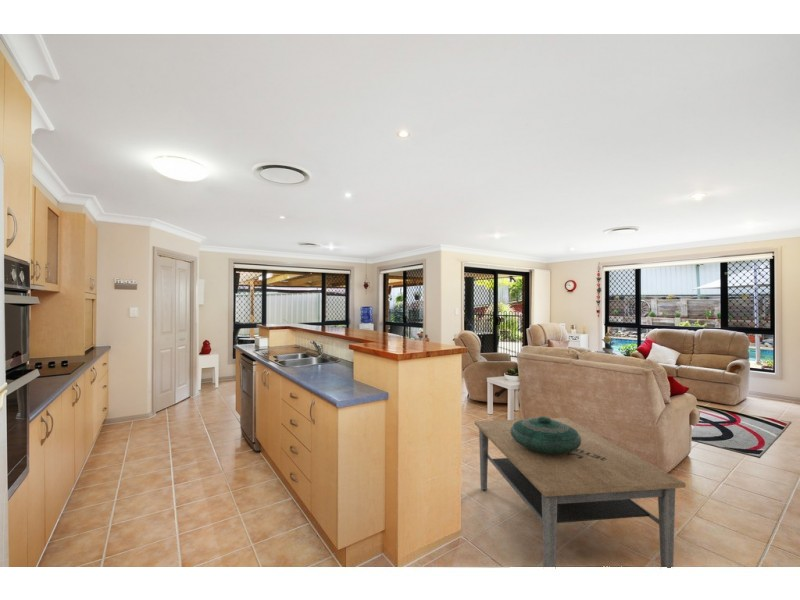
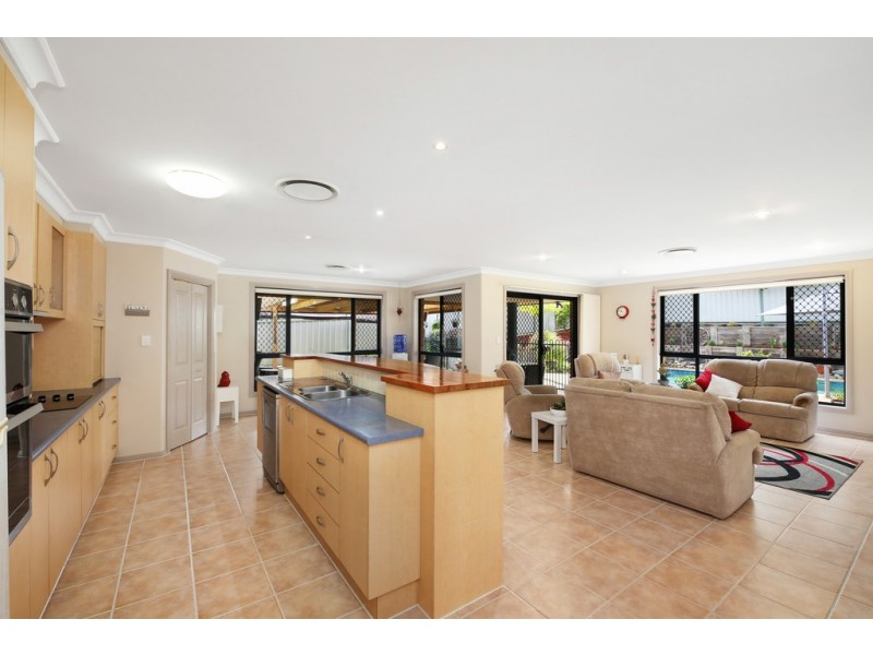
- coffee table [474,417,687,569]
- decorative bowl [511,416,581,455]
